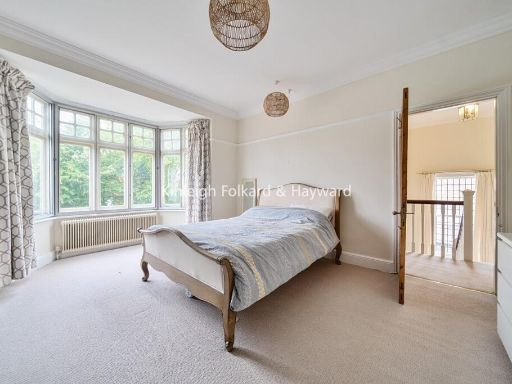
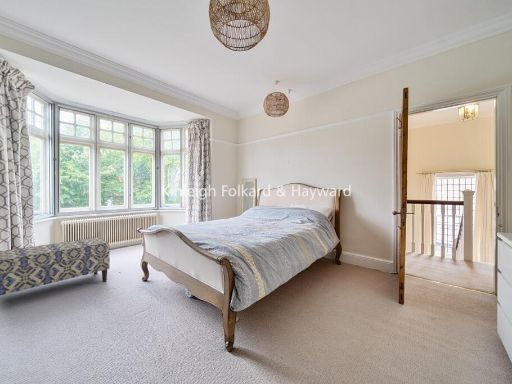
+ bench [0,237,111,296]
